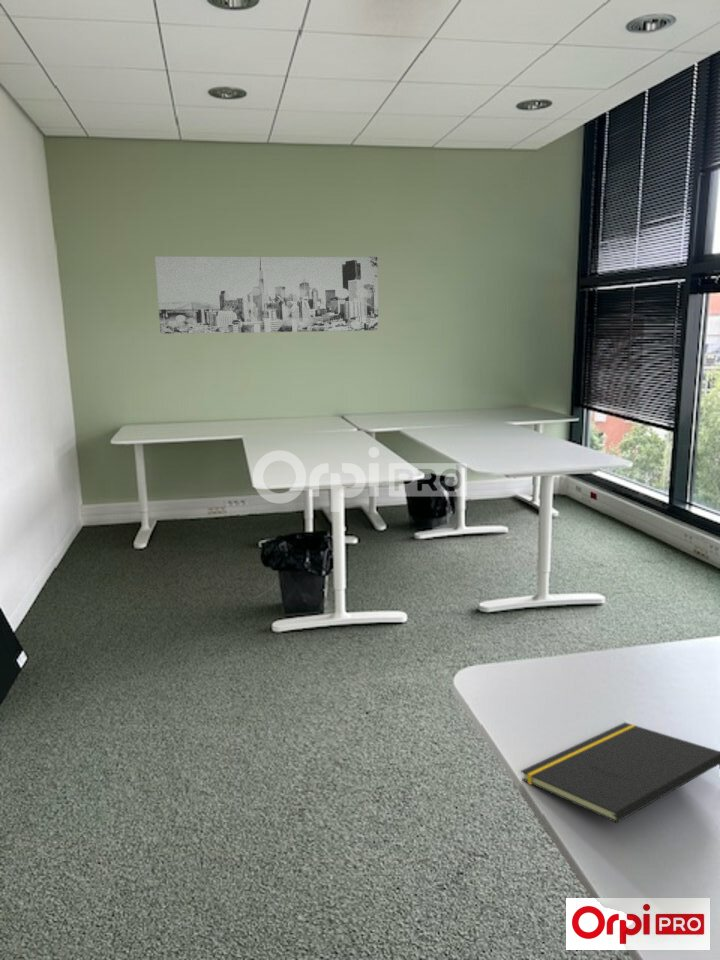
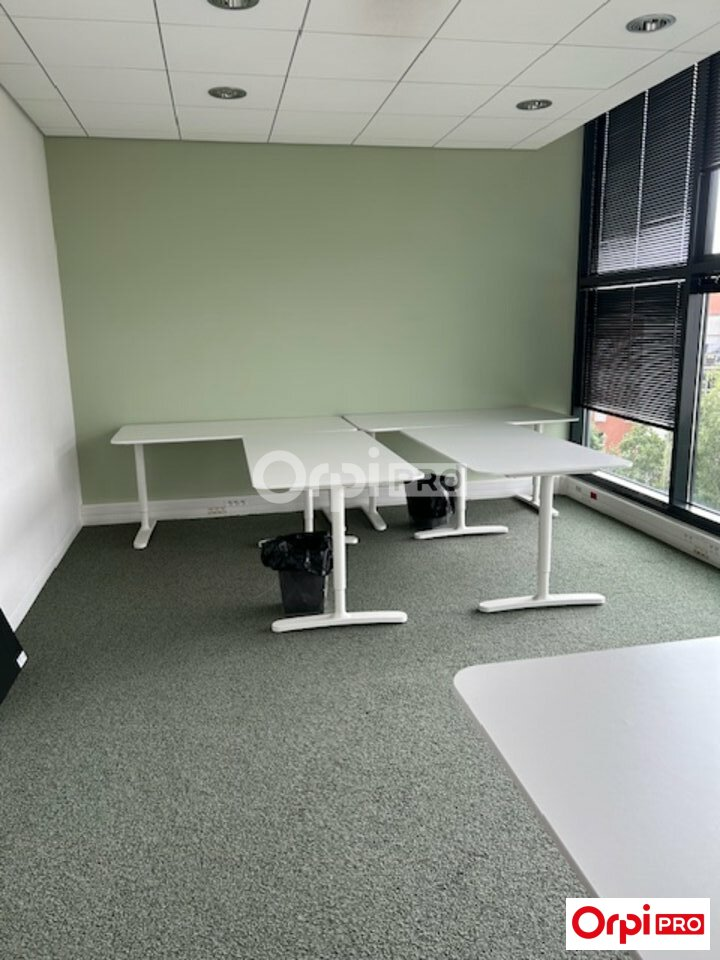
- wall art [154,255,379,335]
- notepad [520,722,720,824]
